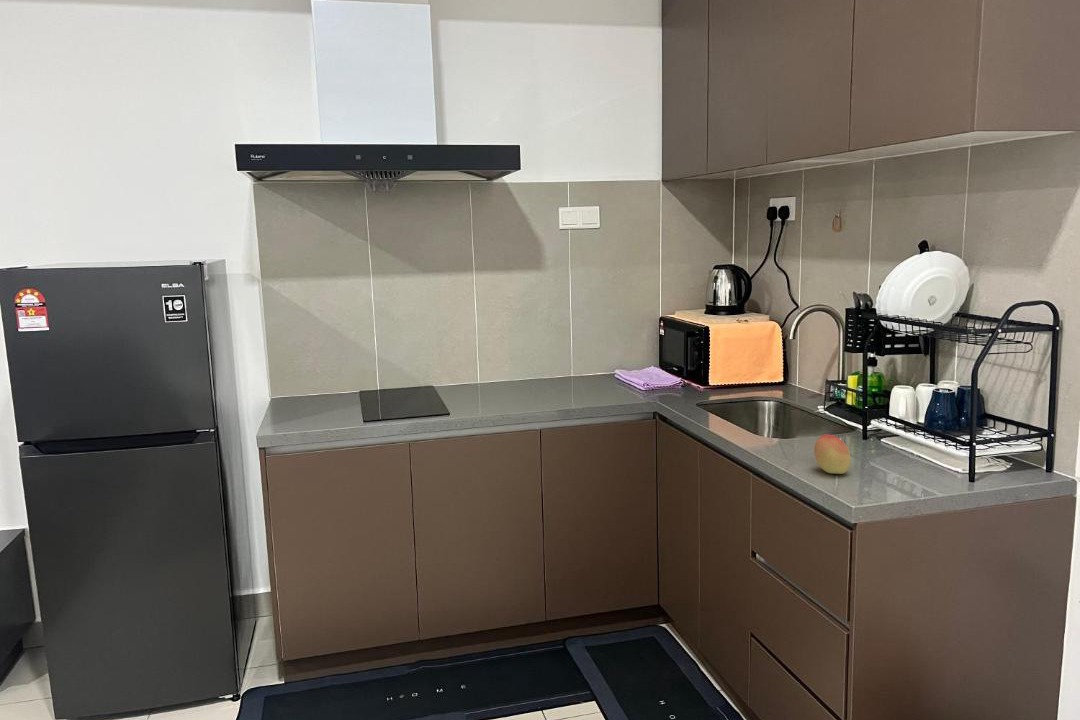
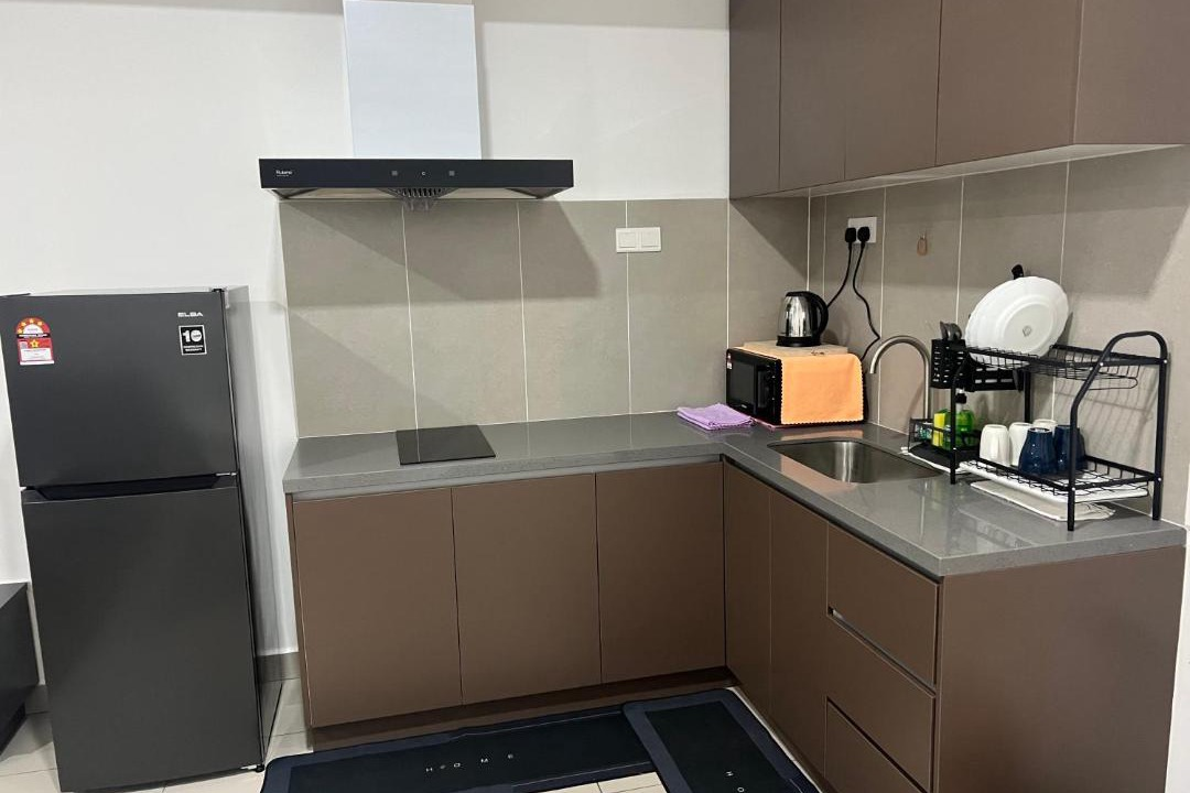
- fruit [813,433,851,475]
